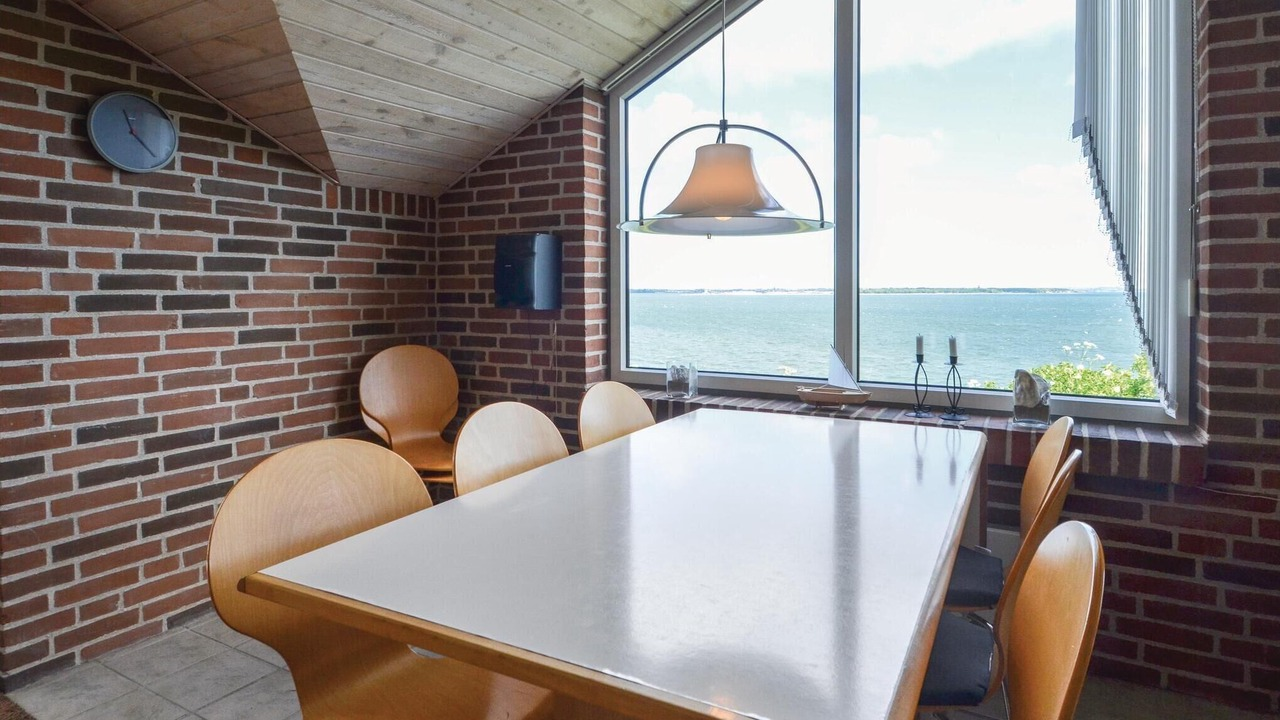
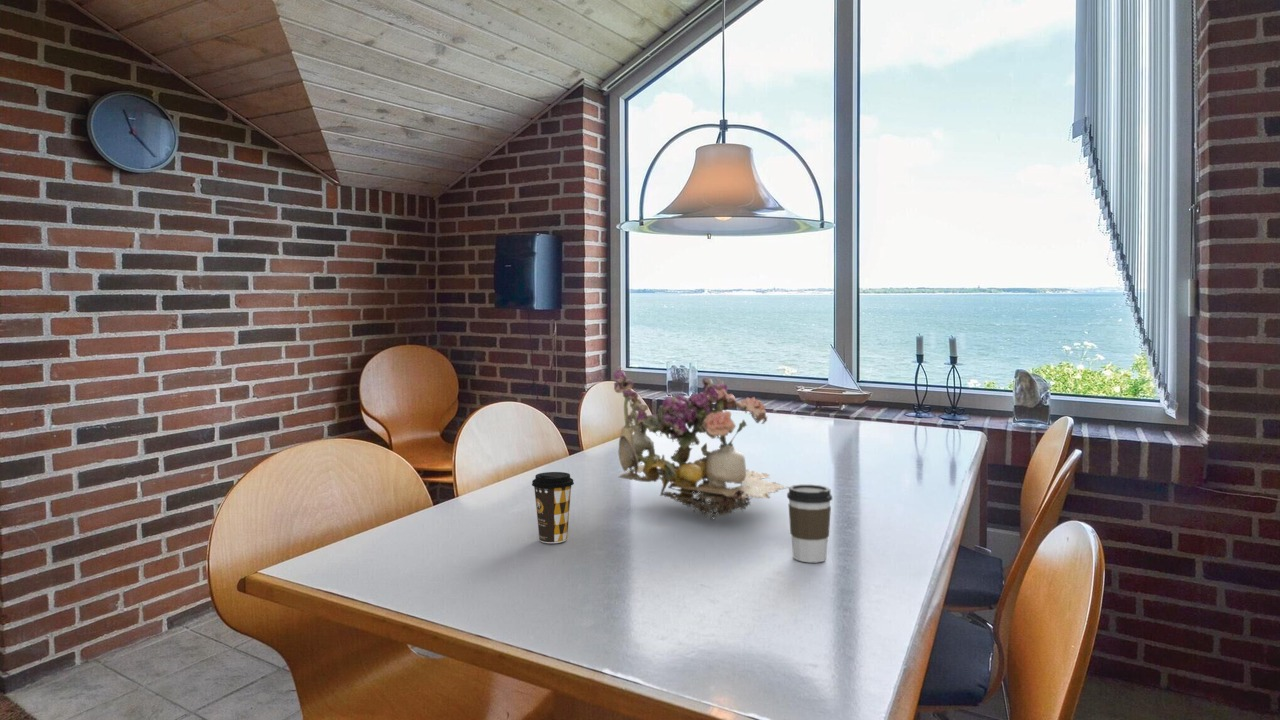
+ flower arrangement [613,365,789,521]
+ coffee cup [531,471,575,544]
+ coffee cup [786,484,833,563]
